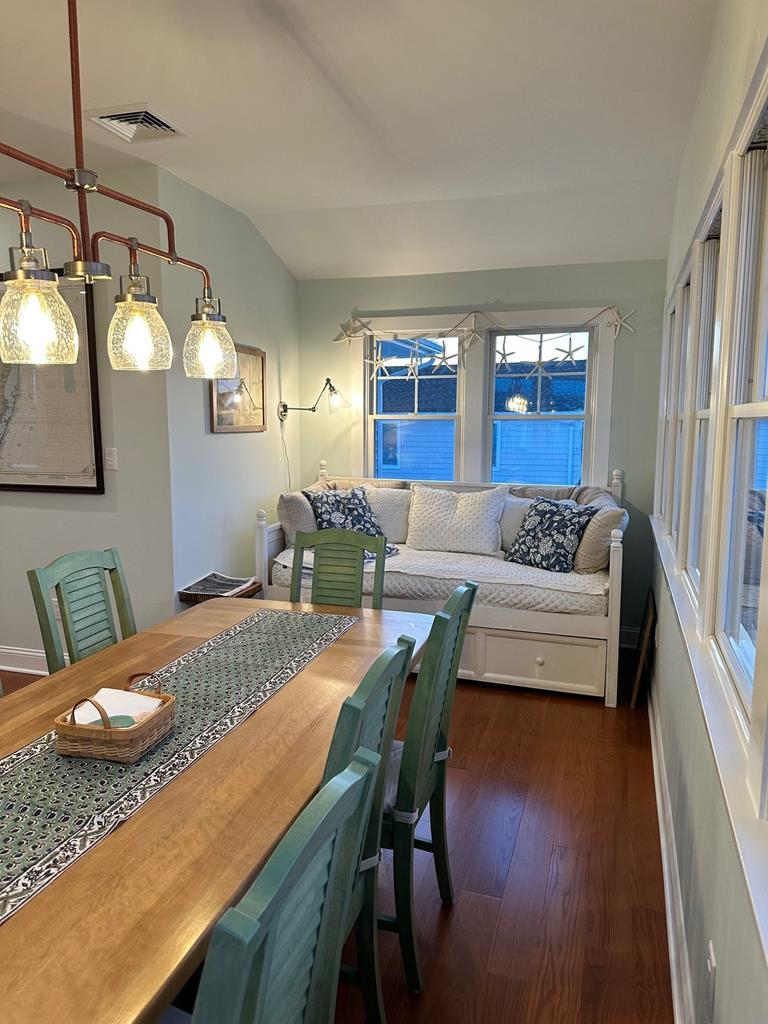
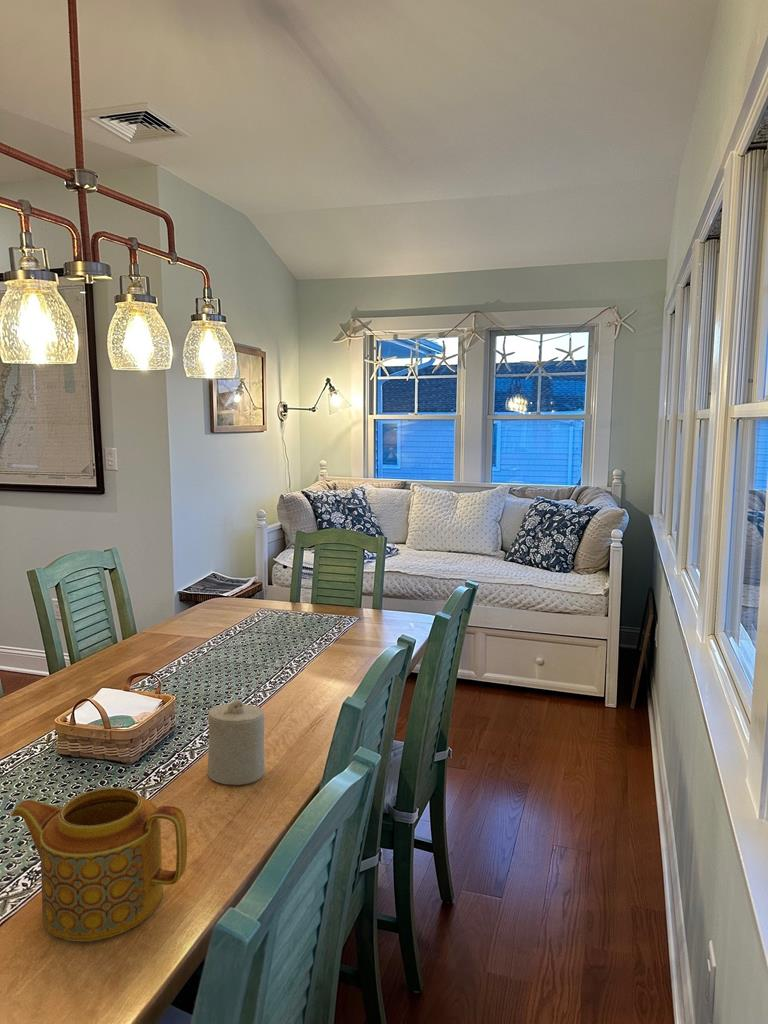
+ teapot [10,786,188,942]
+ candle [206,699,265,786]
